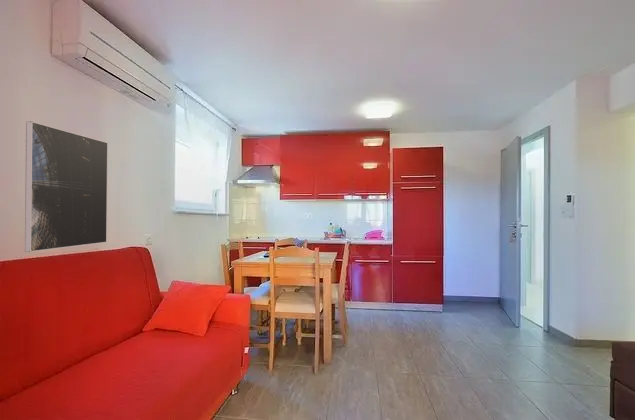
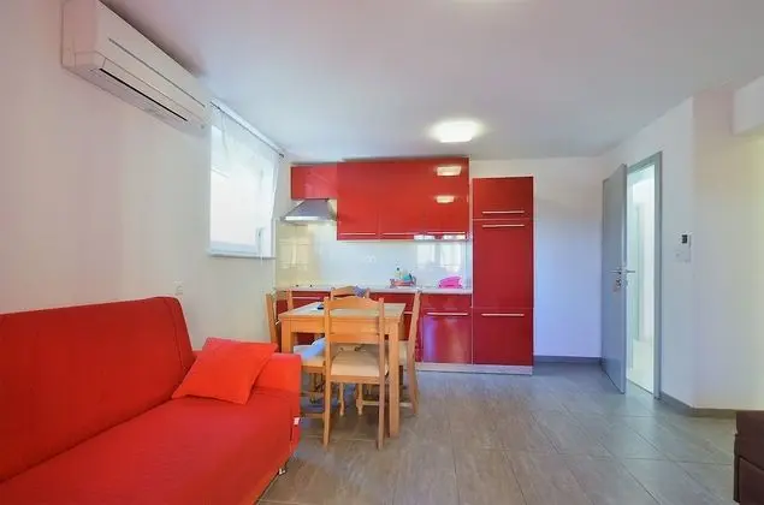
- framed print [24,120,109,253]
